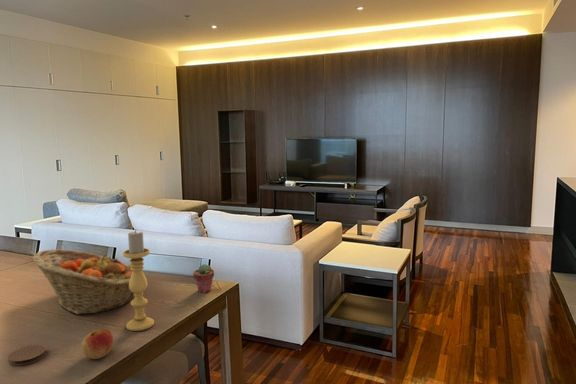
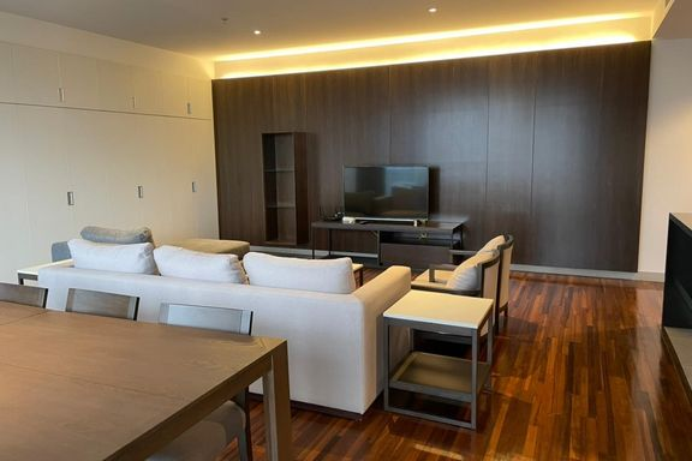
- coaster [7,344,47,366]
- candle holder [122,229,155,332]
- potted succulent [192,263,215,294]
- fruit basket [31,249,135,315]
- apple [81,327,114,360]
